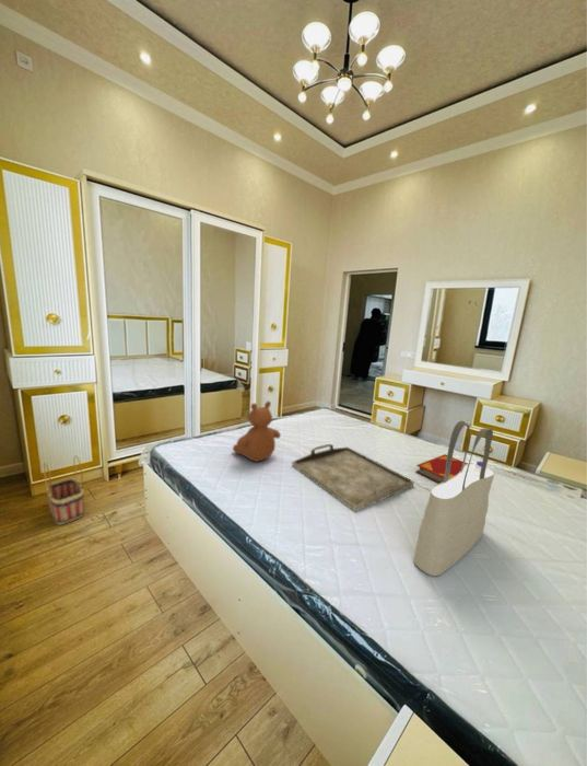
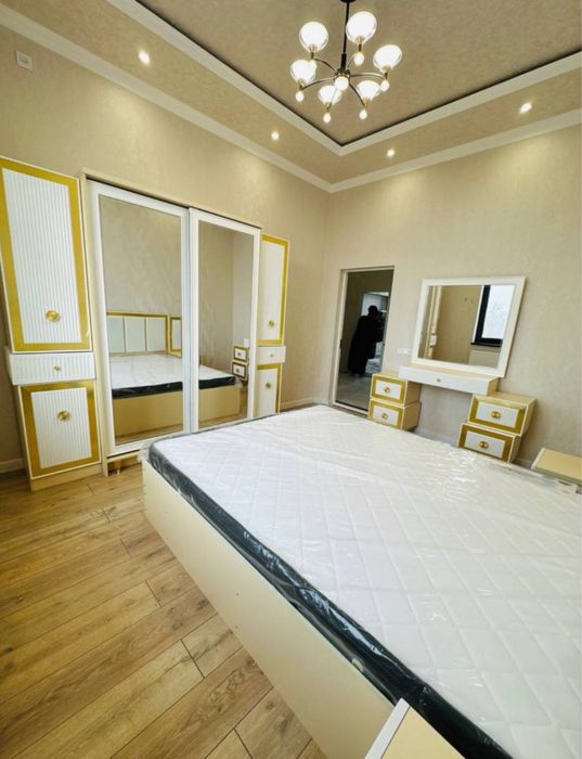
- serving tray [291,443,415,513]
- teddy bear [232,401,282,463]
- hardback book [415,453,469,484]
- tote bag [412,420,495,577]
- basket [43,454,85,525]
